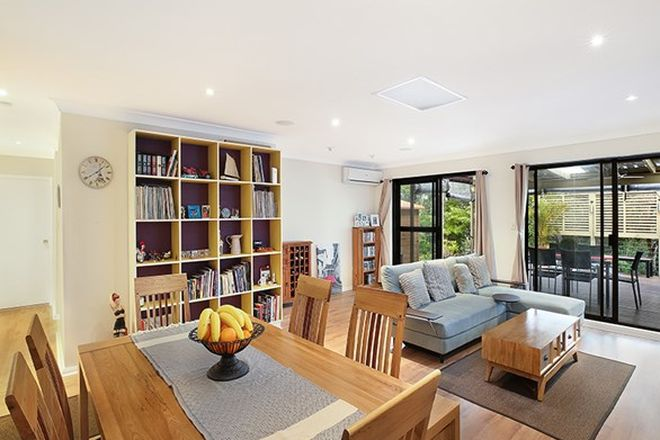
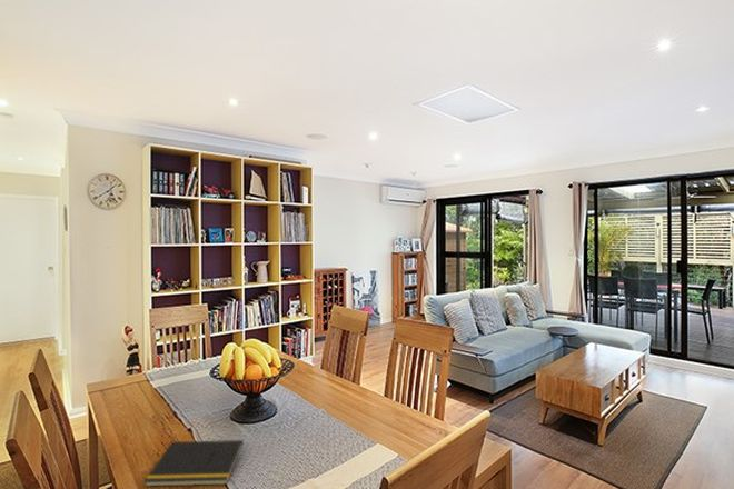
+ notepad [143,439,245,488]
